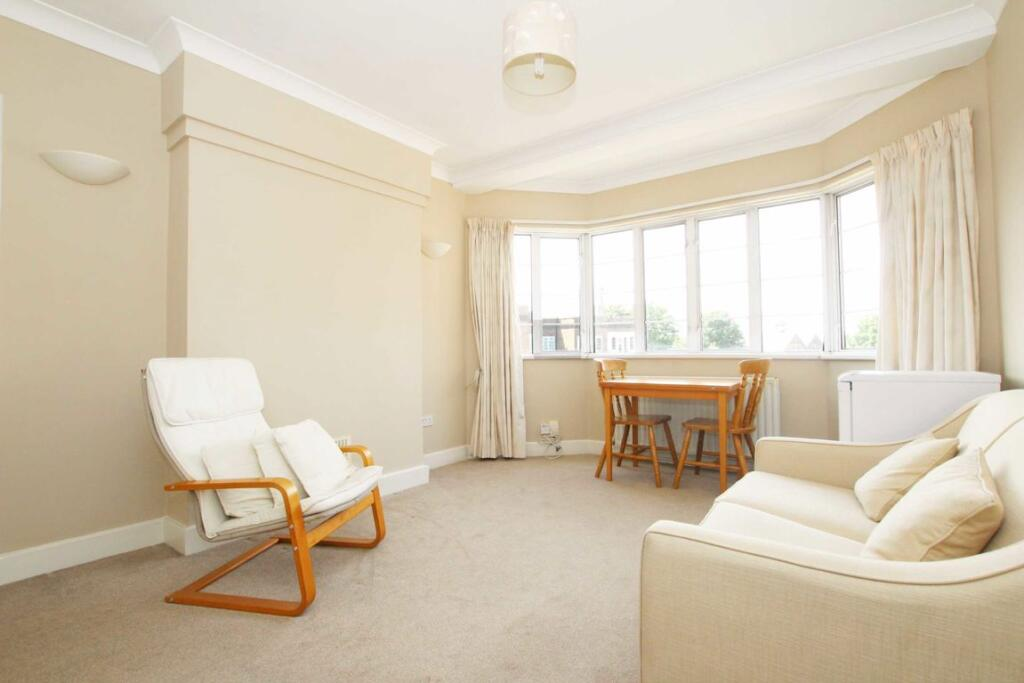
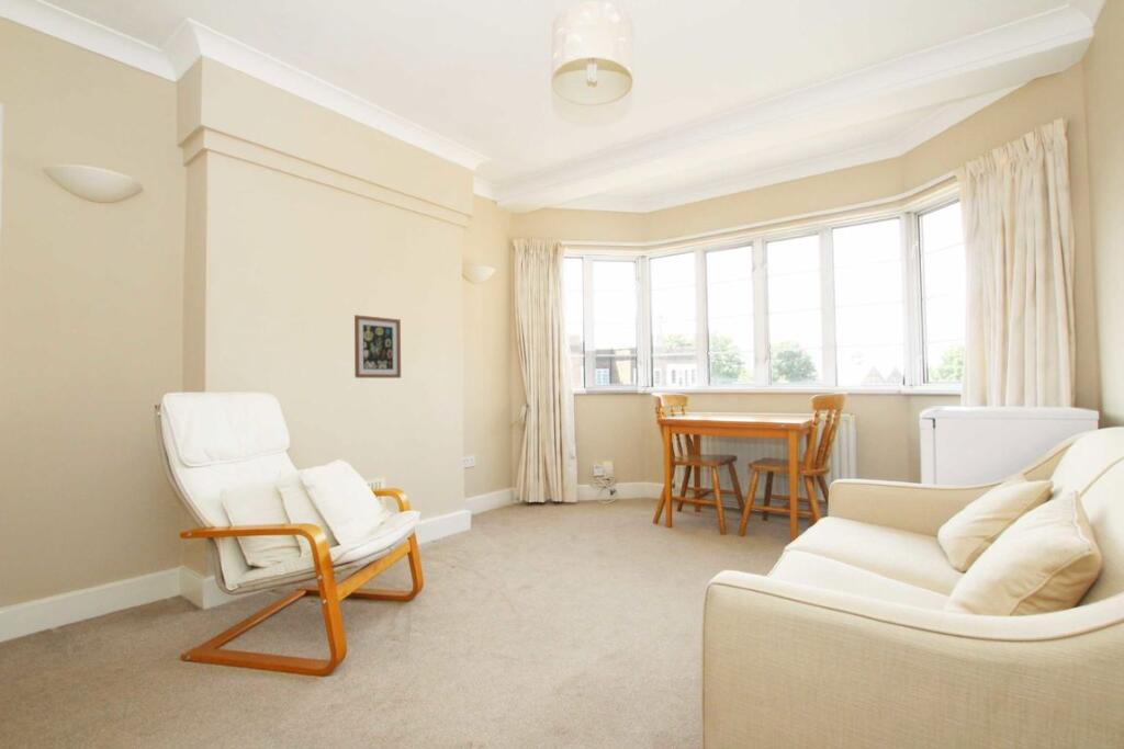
+ wall art [353,314,402,379]
